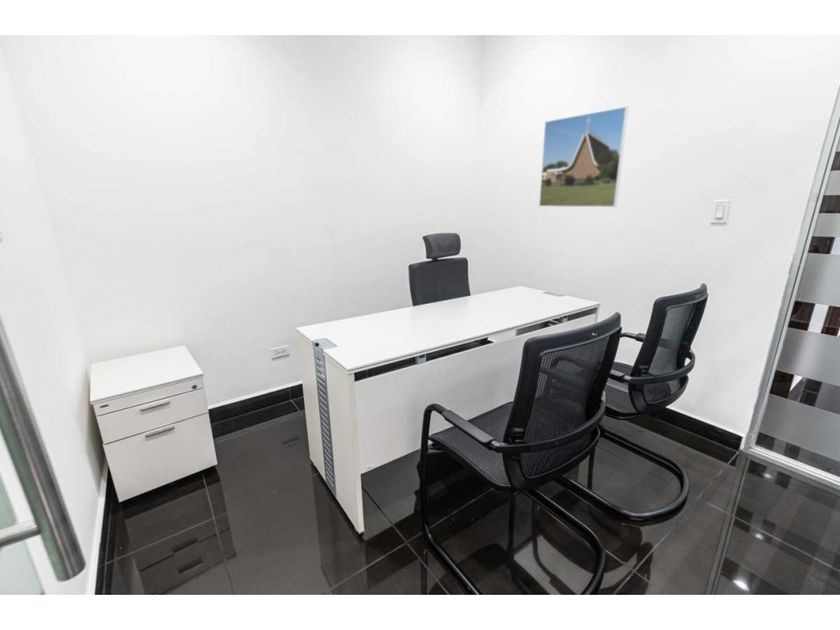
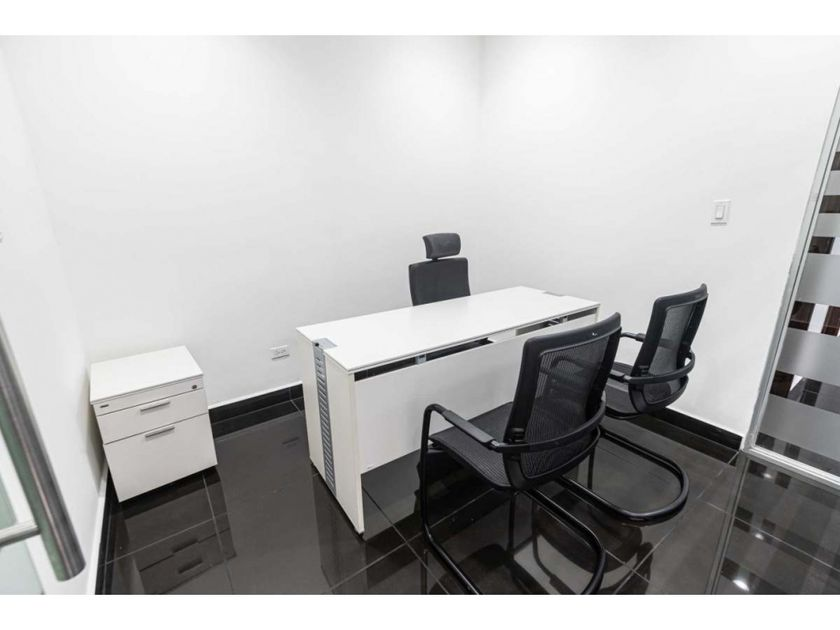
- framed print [538,105,630,208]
